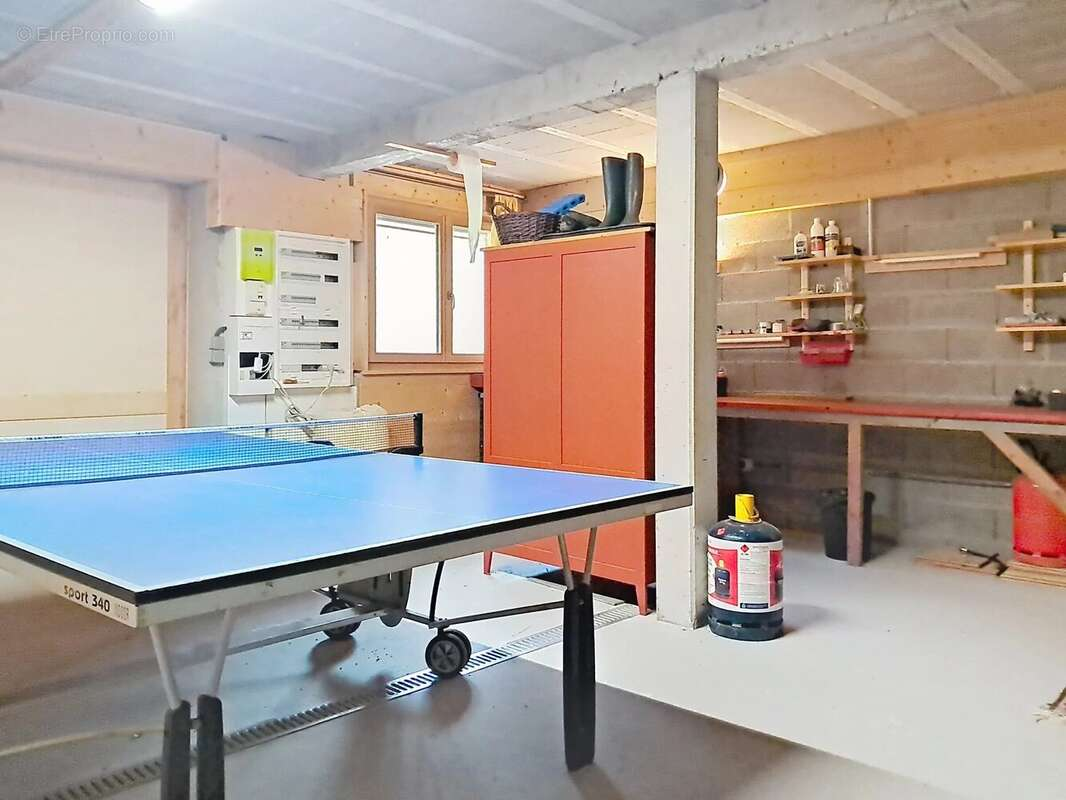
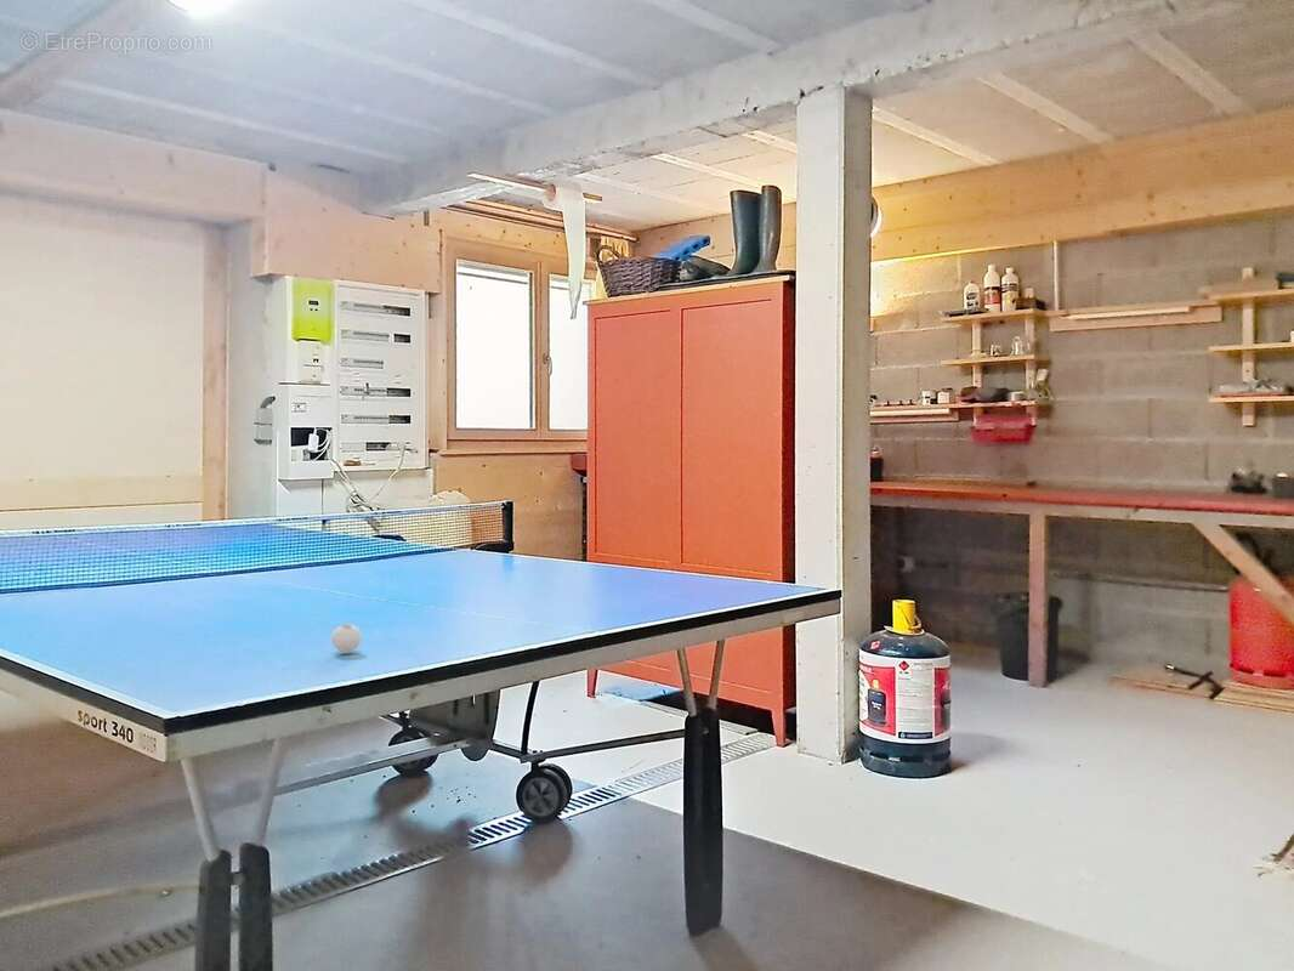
+ ping-pong ball [330,623,363,653]
